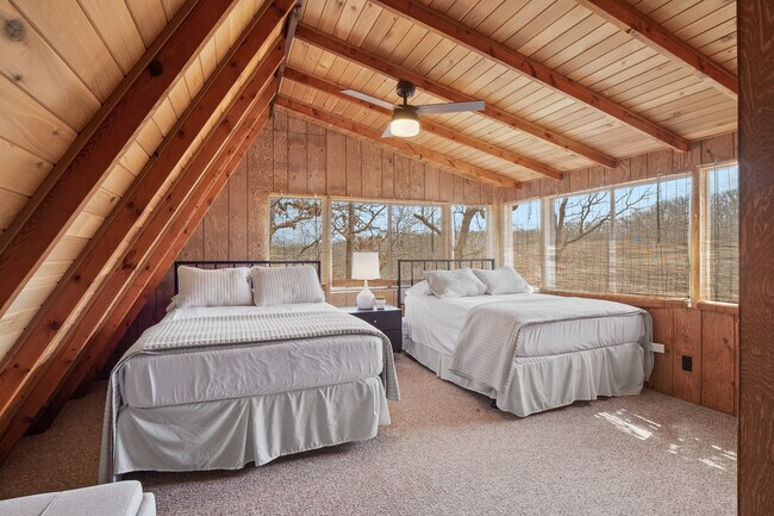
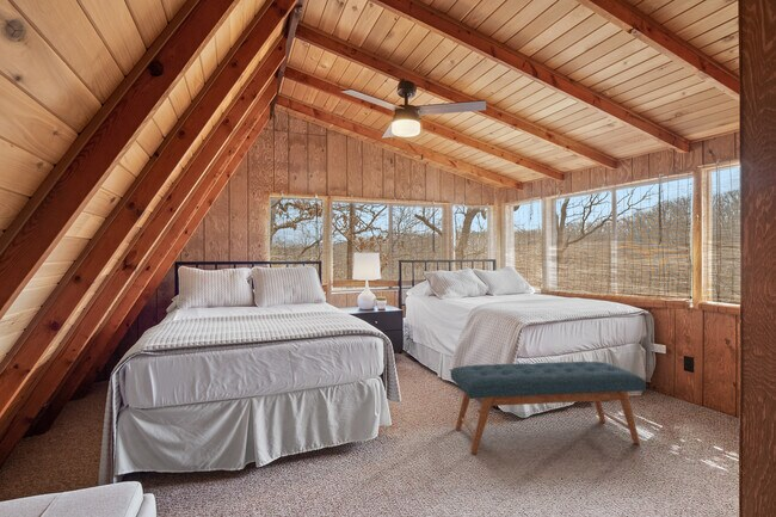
+ bench [450,361,647,455]
